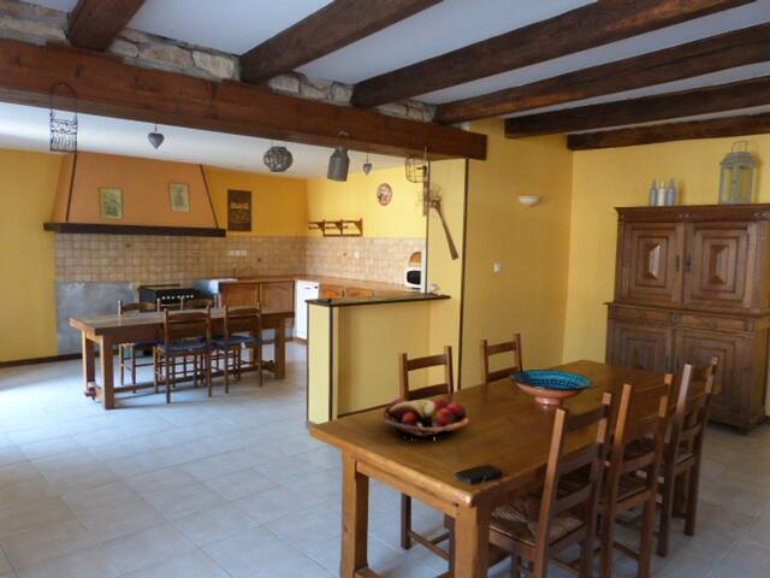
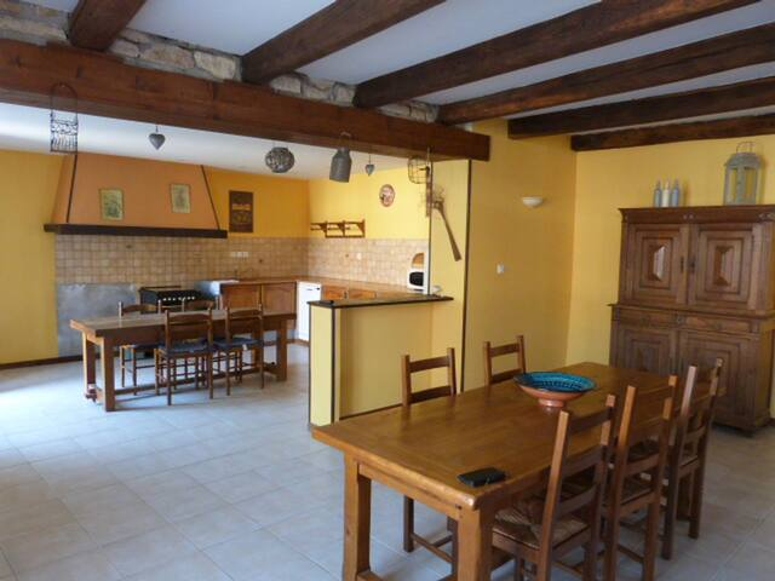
- fruit basket [381,396,470,441]
